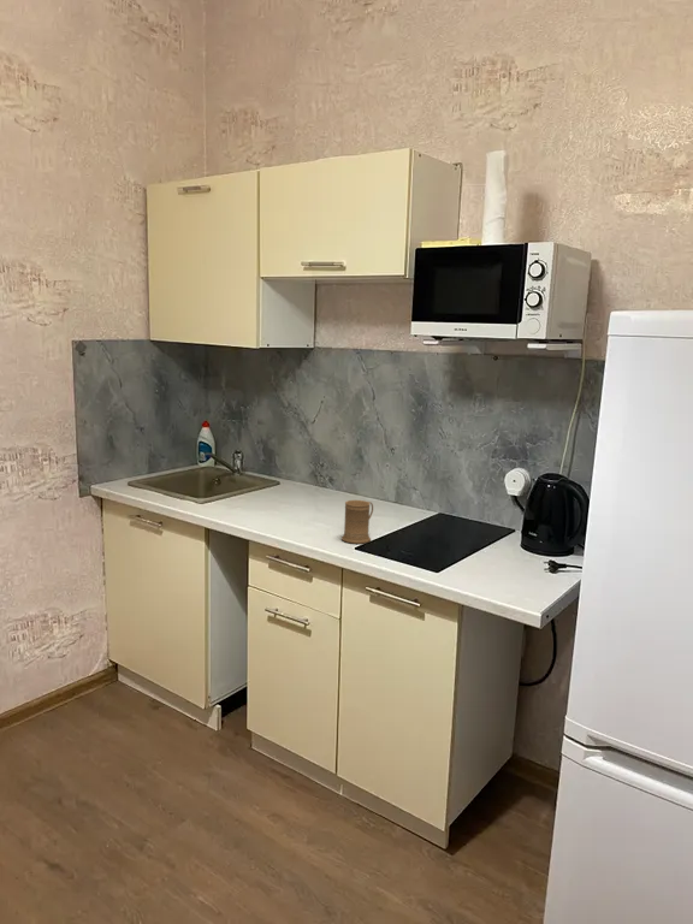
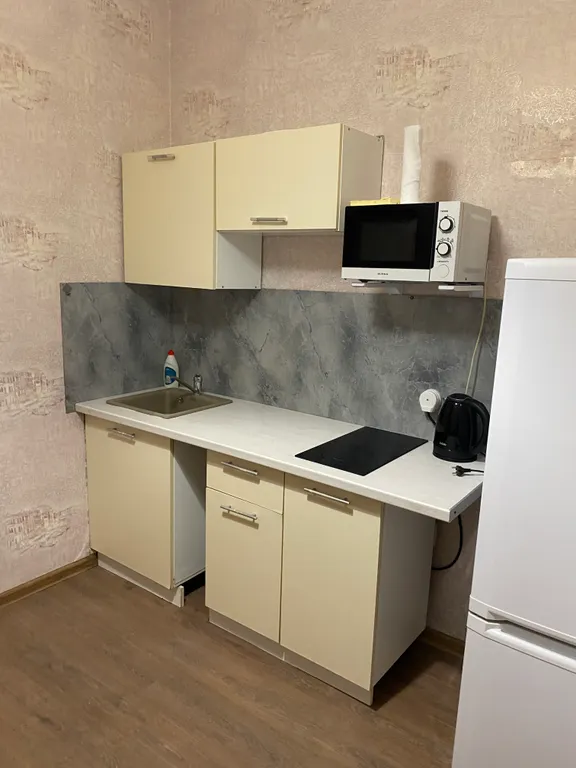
- mug [340,499,374,545]
